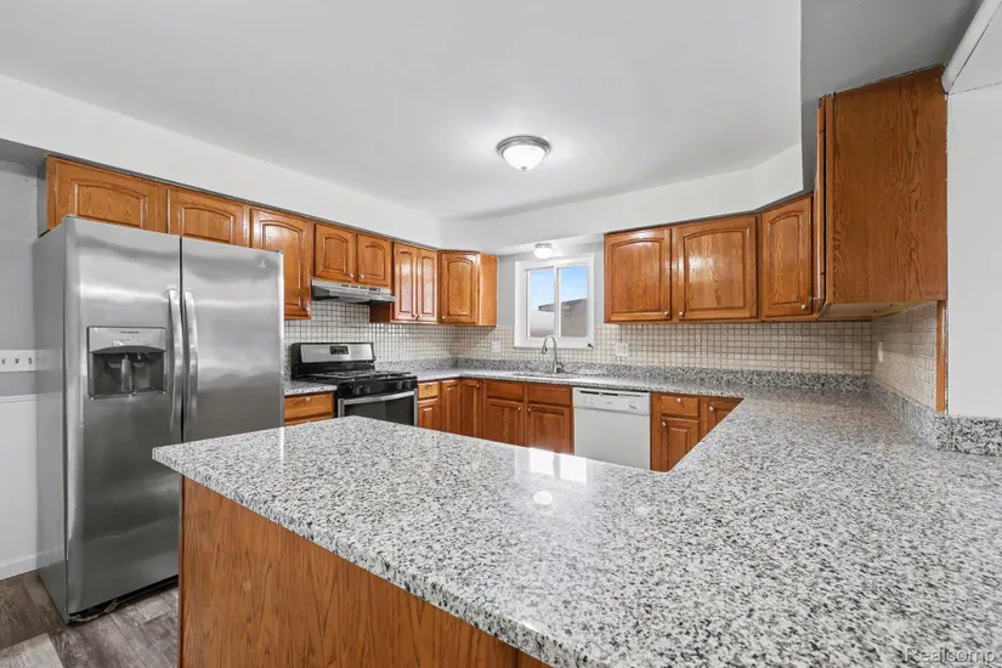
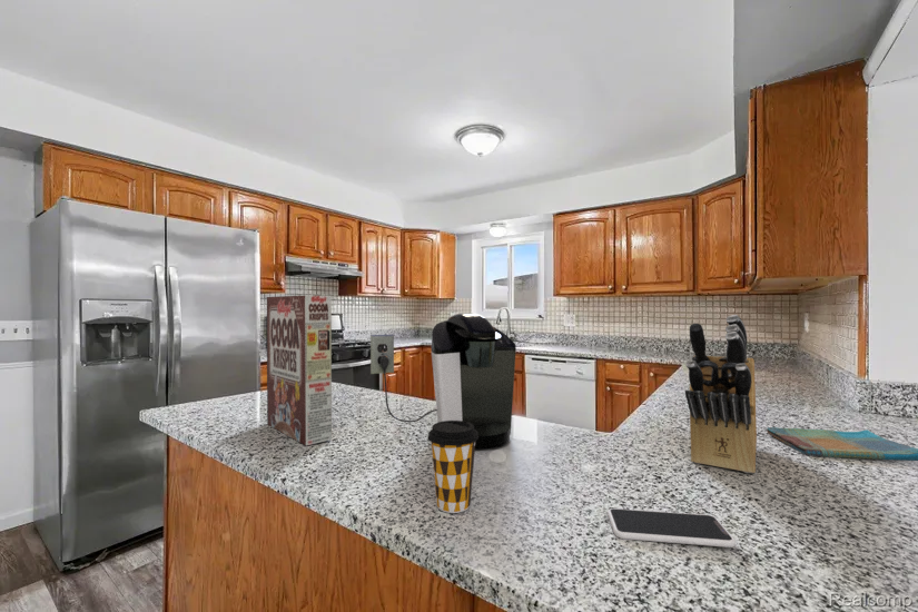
+ coffee cup [427,421,478,514]
+ dish towel [766,426,918,462]
+ smartphone [606,507,737,549]
+ cereal box [266,295,333,446]
+ coffee maker [369,312,517,451]
+ knife block [684,314,758,474]
